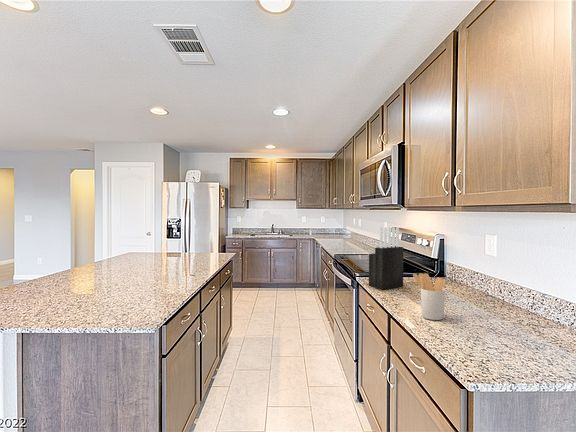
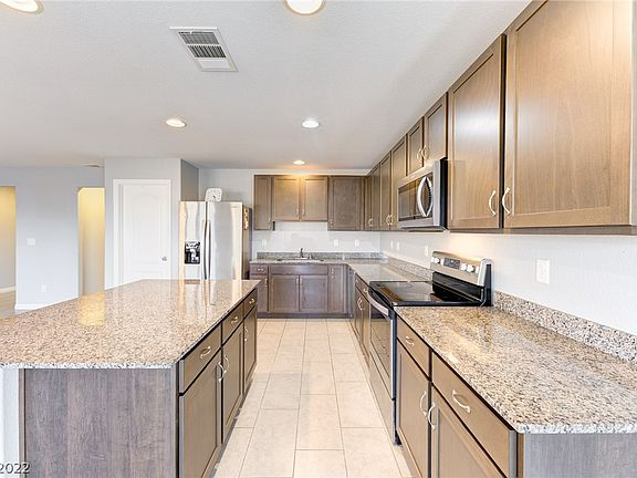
- knife block [368,226,404,291]
- utensil holder [412,272,447,321]
